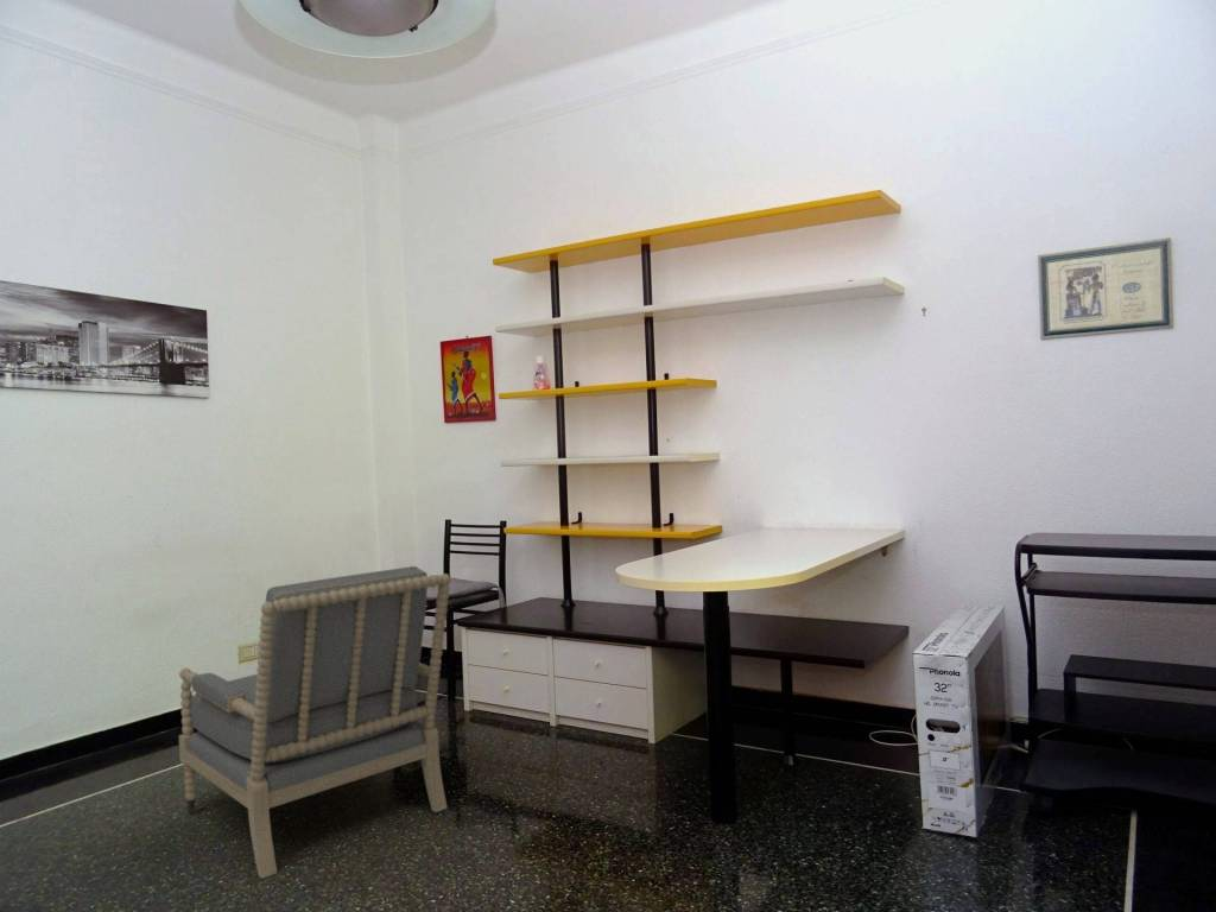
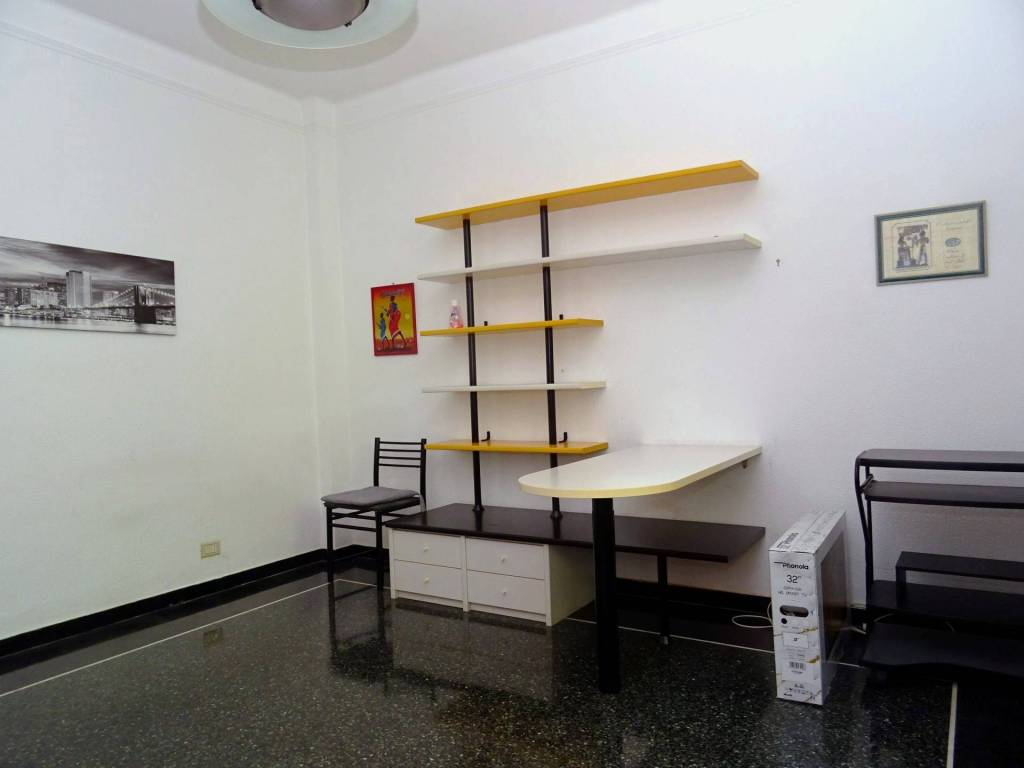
- armchair [178,565,451,880]
